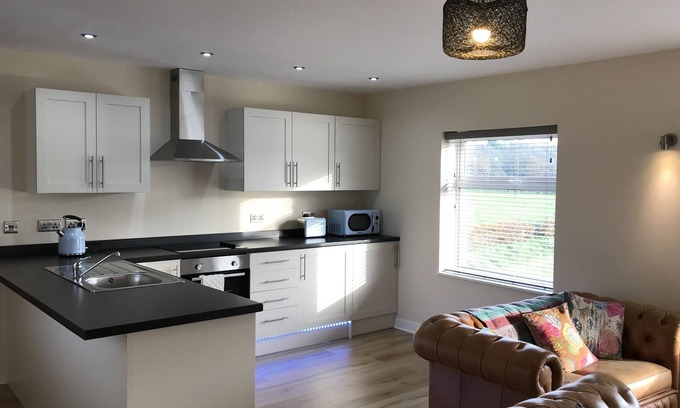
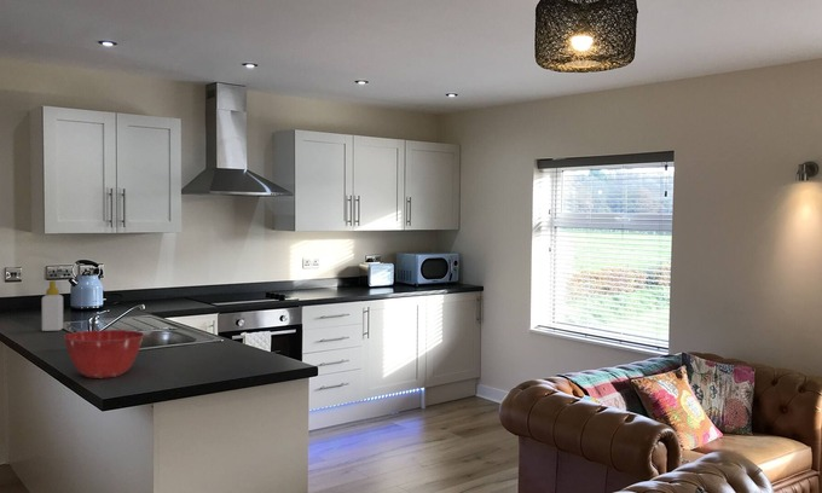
+ soap bottle [41,279,64,332]
+ mixing bowl [63,329,145,379]
